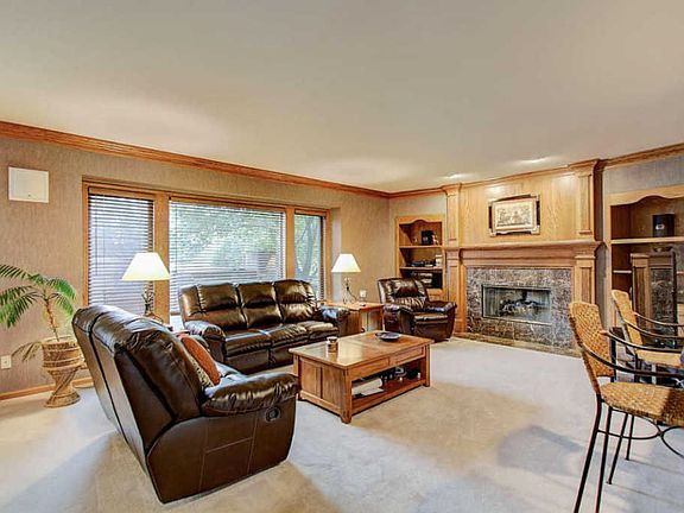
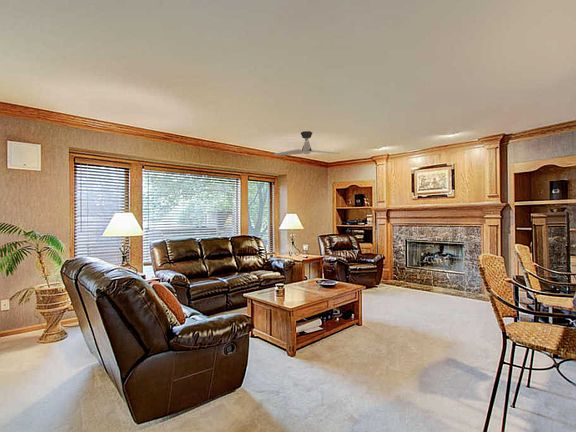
+ ceiling fan [273,130,341,157]
